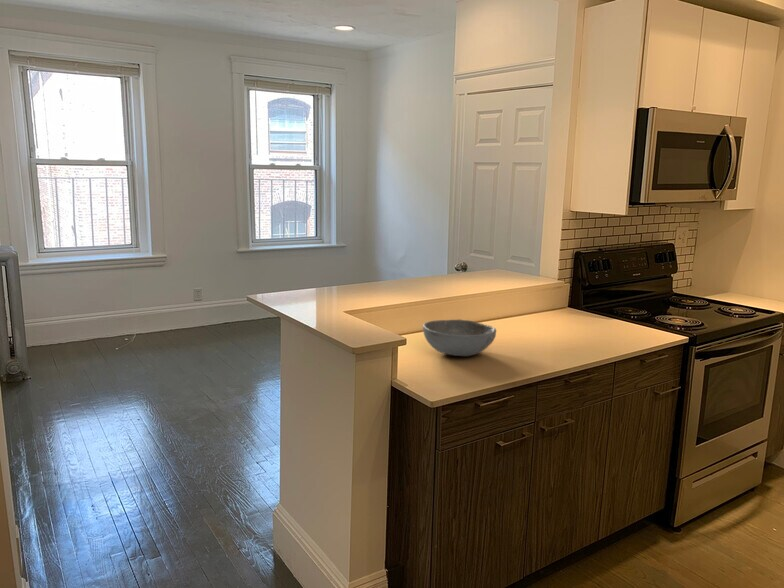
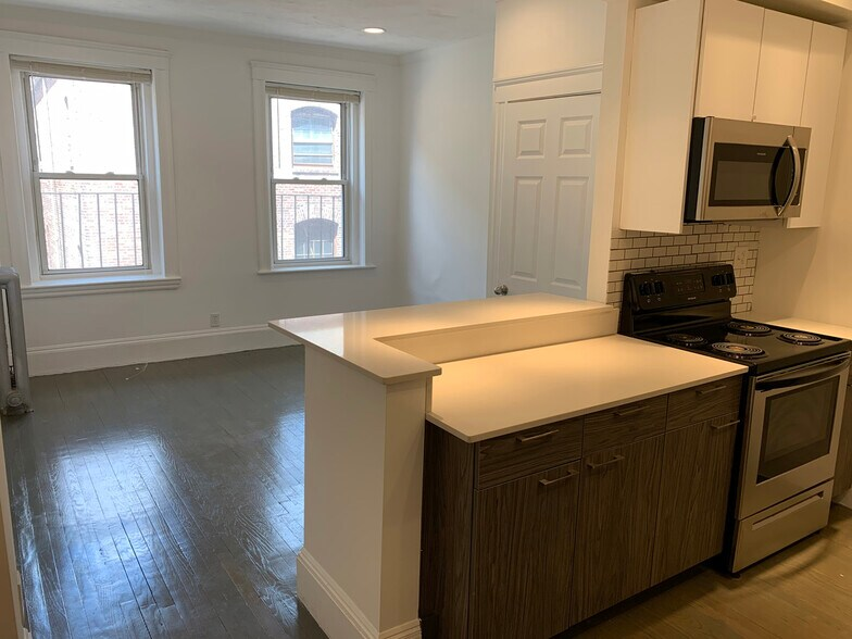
- bowl [422,318,497,357]
